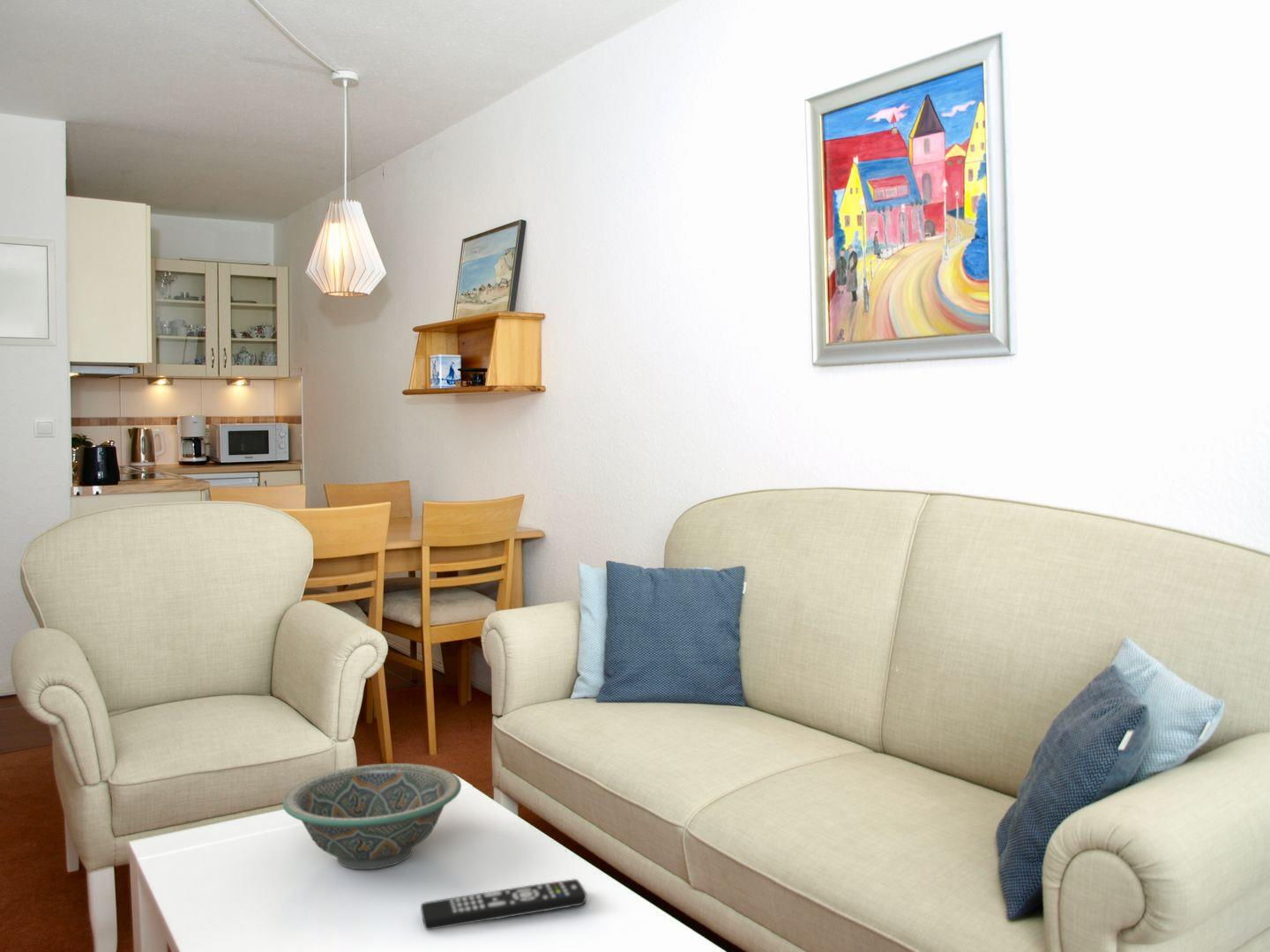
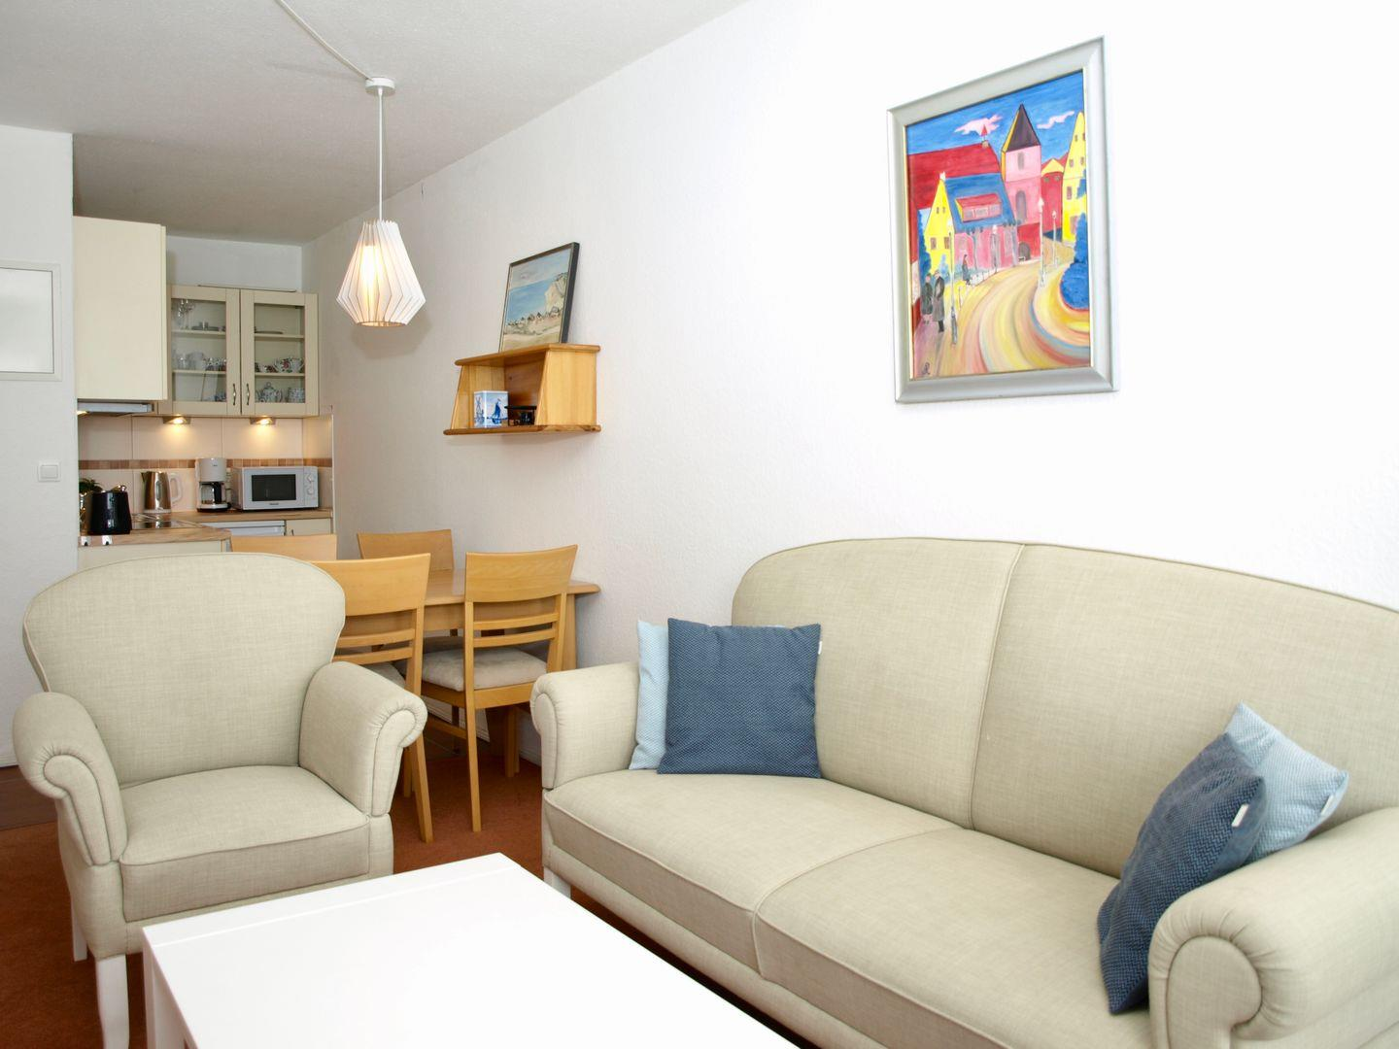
- decorative bowl [282,762,462,870]
- remote control [420,878,587,931]
